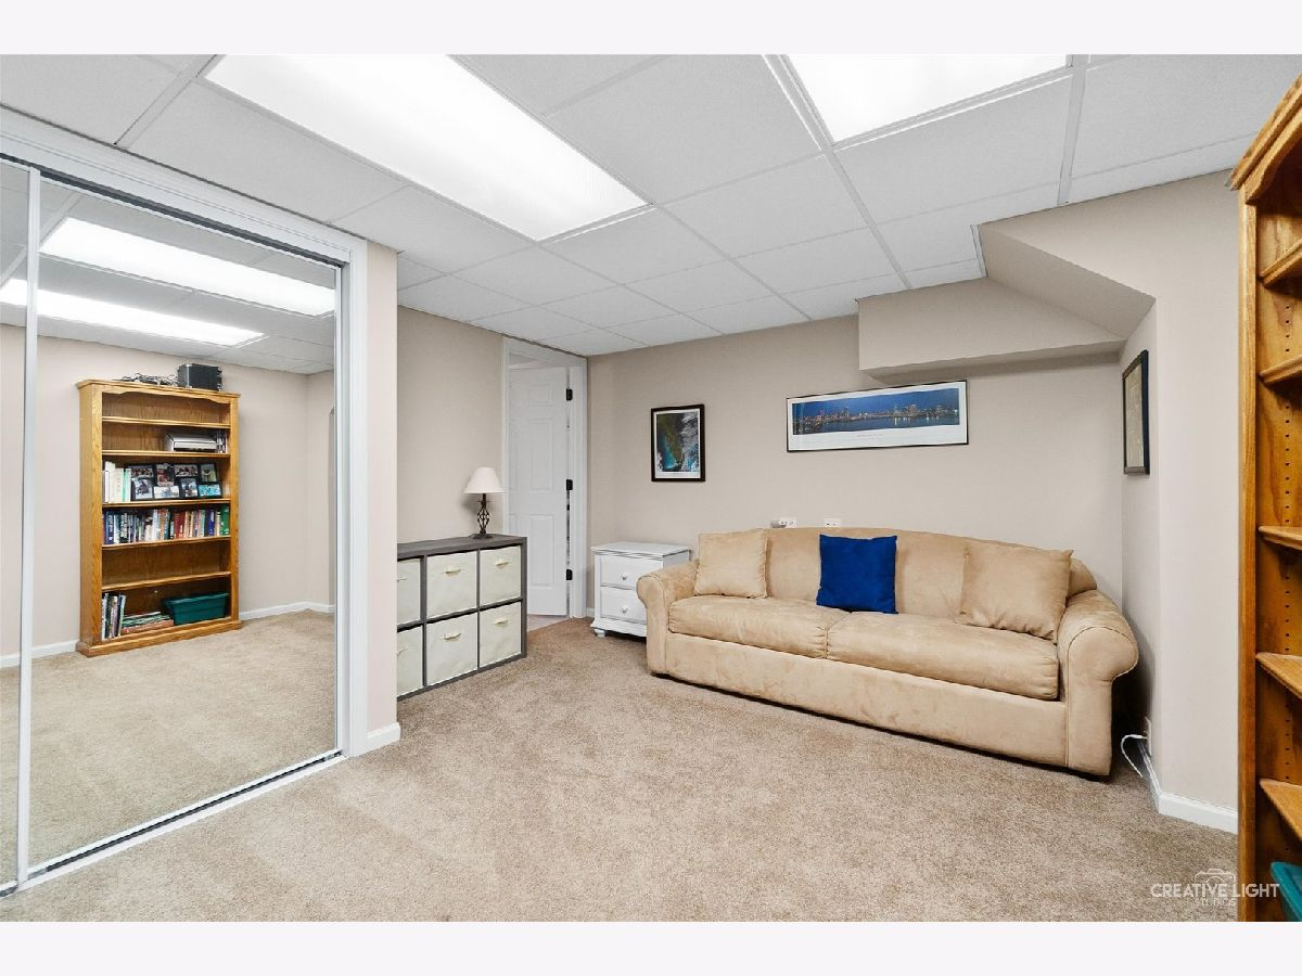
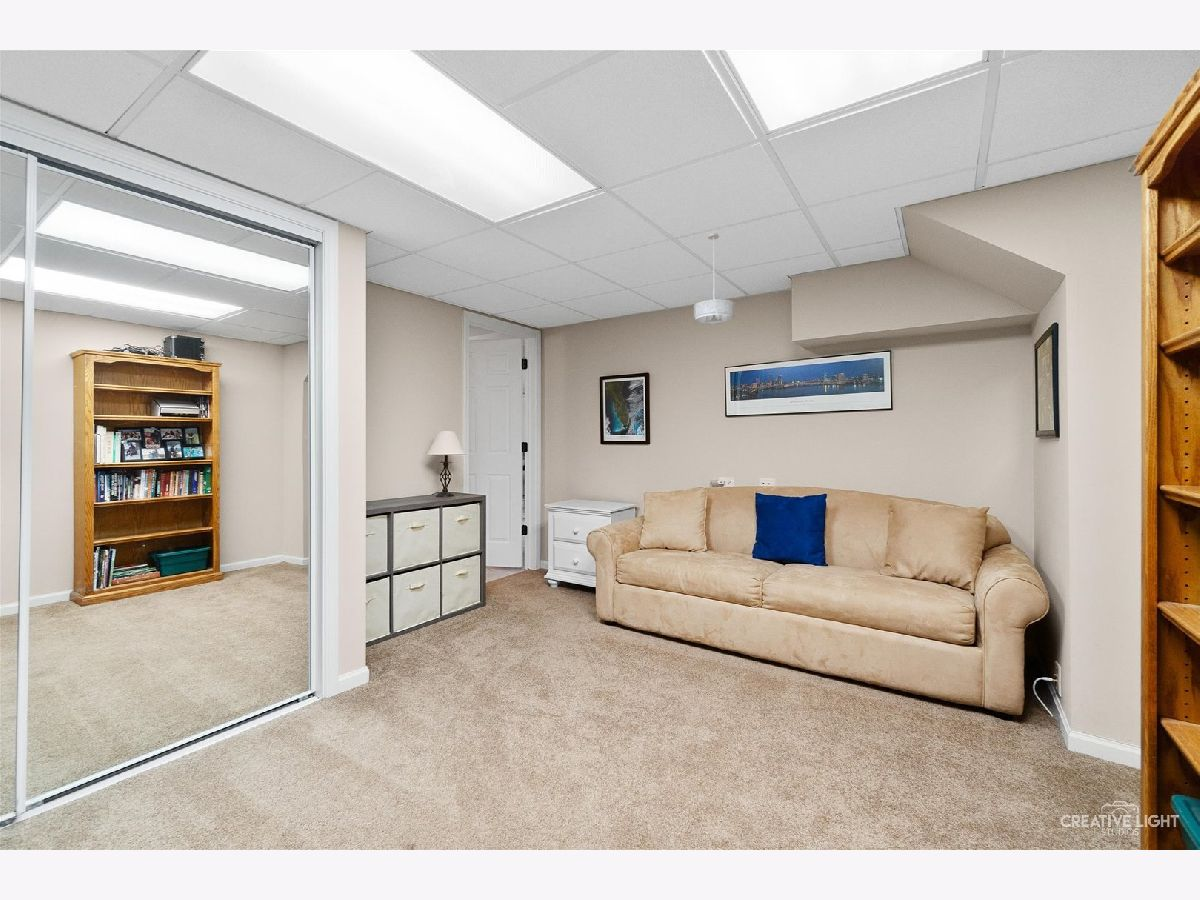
+ ceiling light fixture [693,232,736,325]
